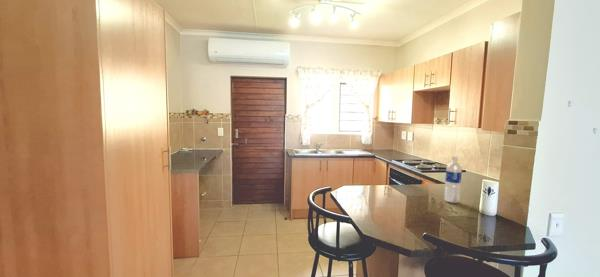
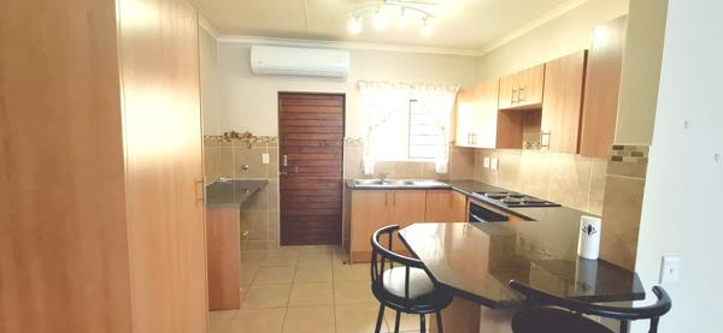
- water bottle [443,155,463,204]
